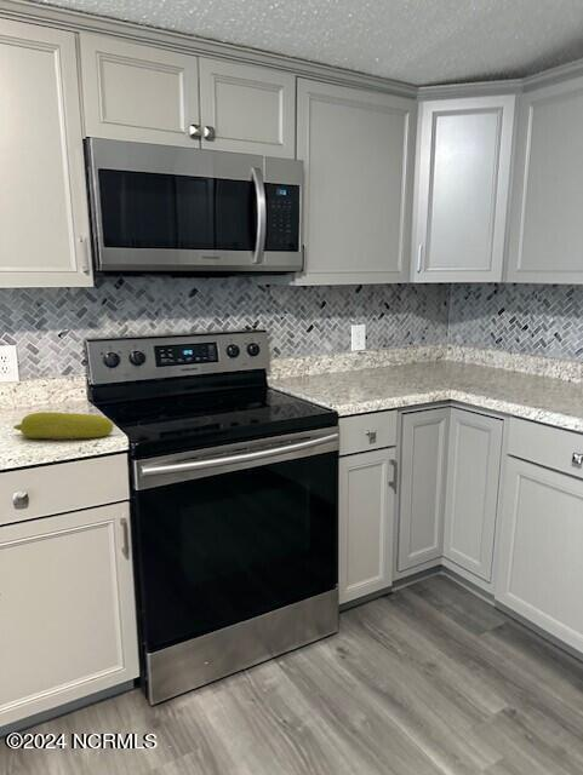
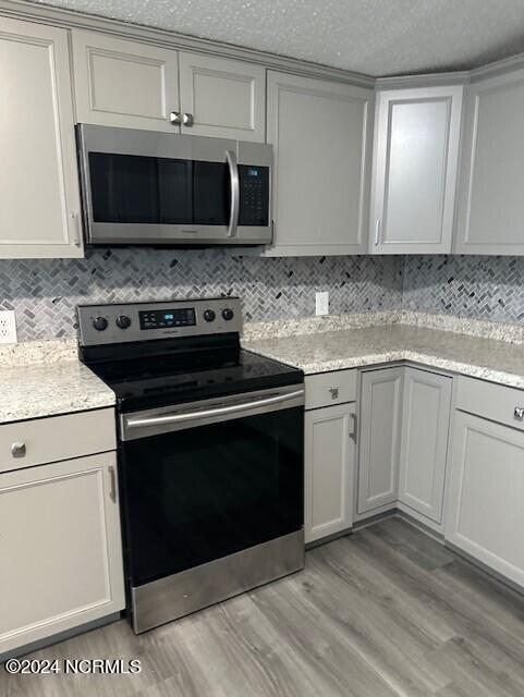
- fruit [12,411,114,440]
